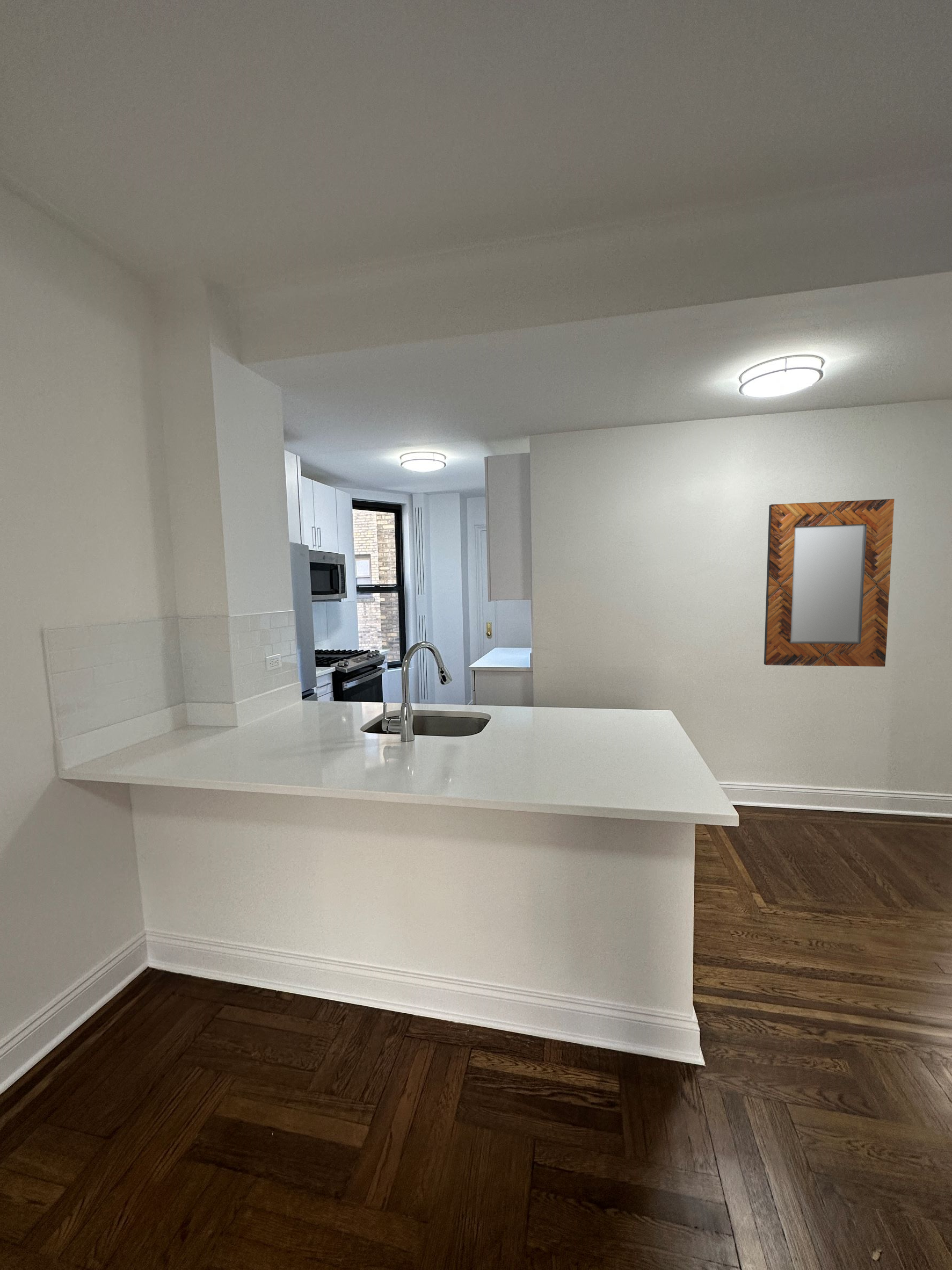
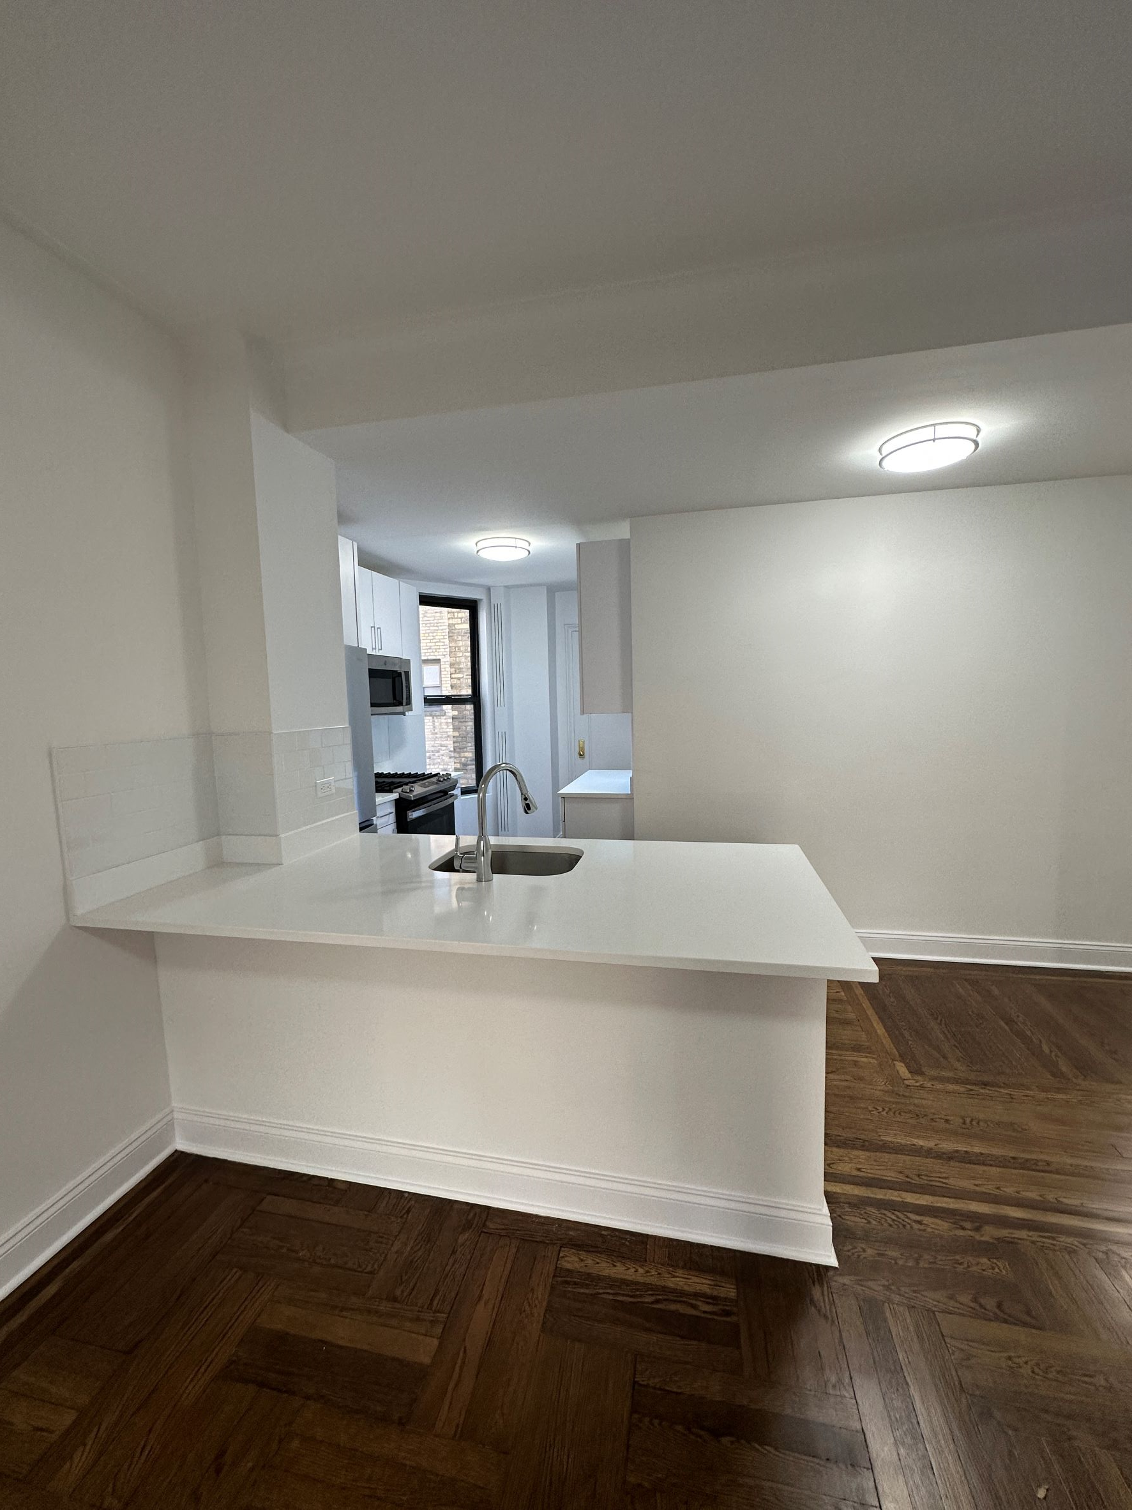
- home mirror [764,499,895,667]
